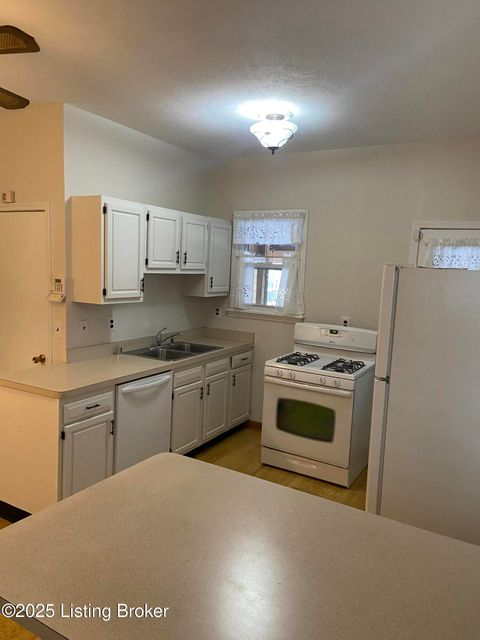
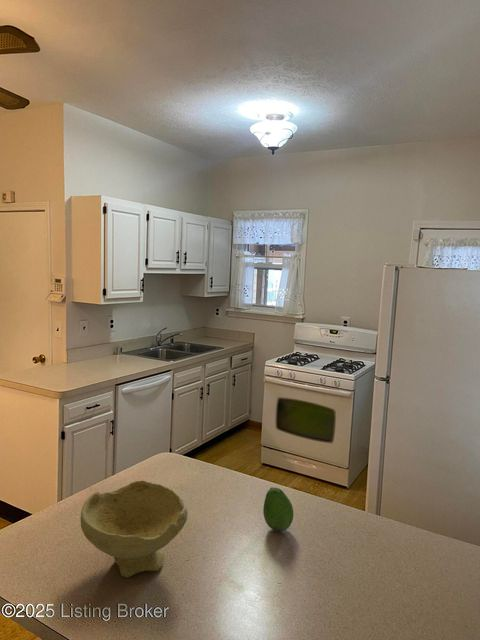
+ fruit [262,487,295,532]
+ bowl [80,479,189,579]
